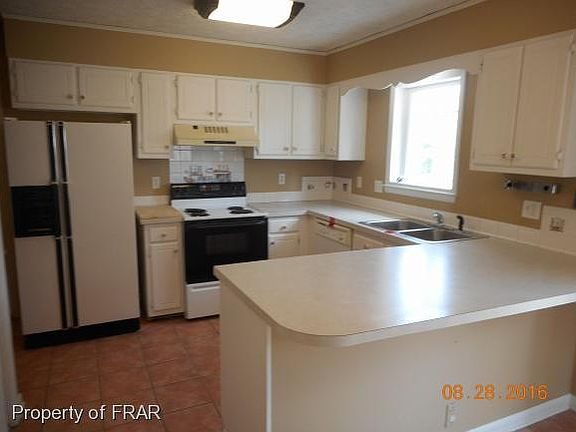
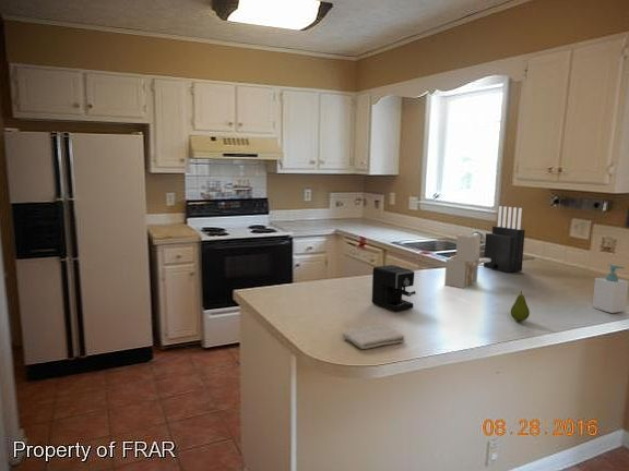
+ coffee maker [371,264,416,313]
+ utensil holder [443,232,490,289]
+ washcloth [342,325,405,350]
+ soap bottle [591,263,629,314]
+ fruit [510,290,531,323]
+ knife block [483,205,526,274]
